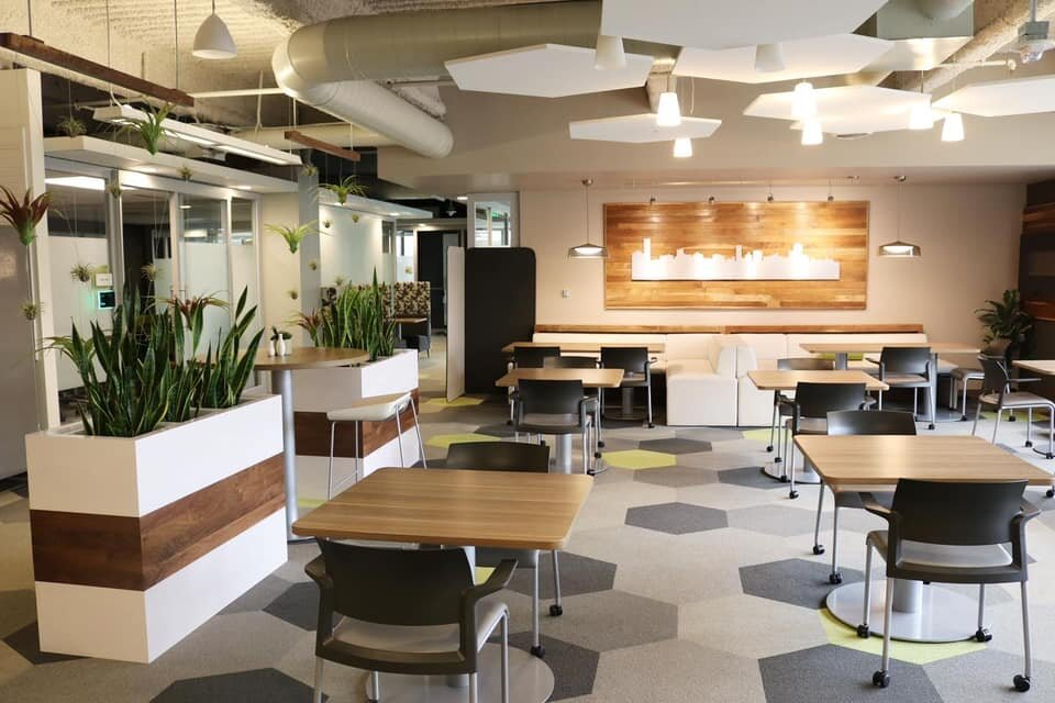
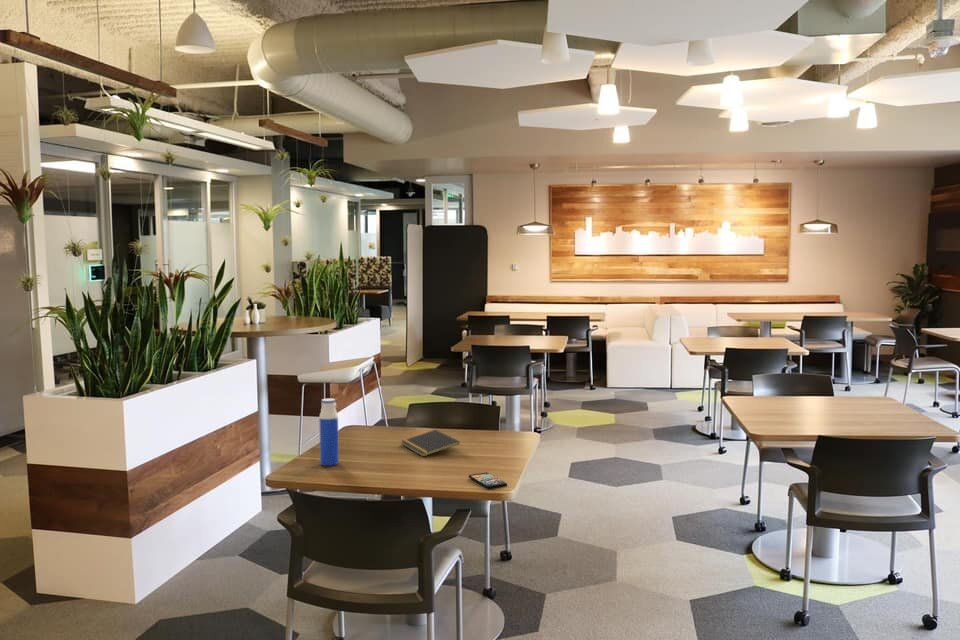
+ water bottle [318,397,340,467]
+ smartphone [468,471,508,490]
+ notepad [400,429,460,458]
